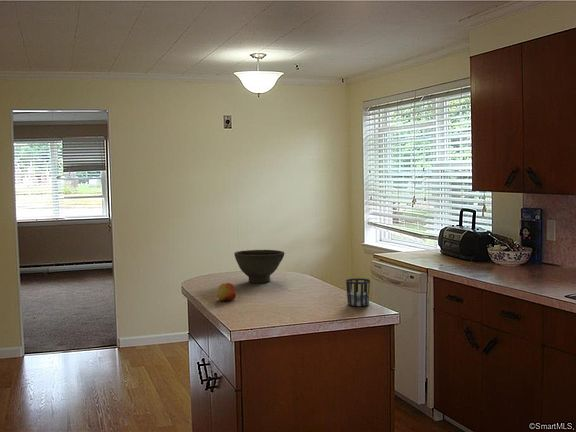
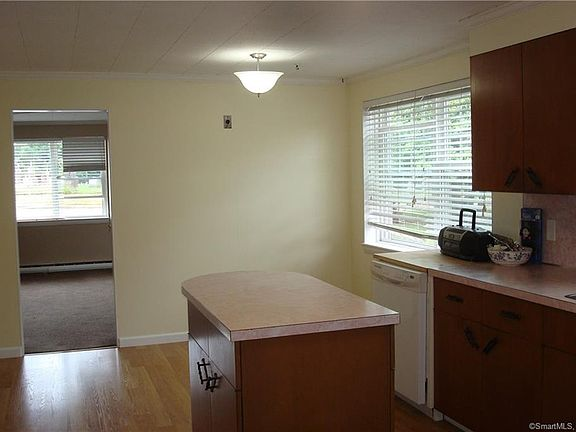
- bowl [233,249,285,284]
- cup [345,277,371,307]
- apple [216,282,237,302]
